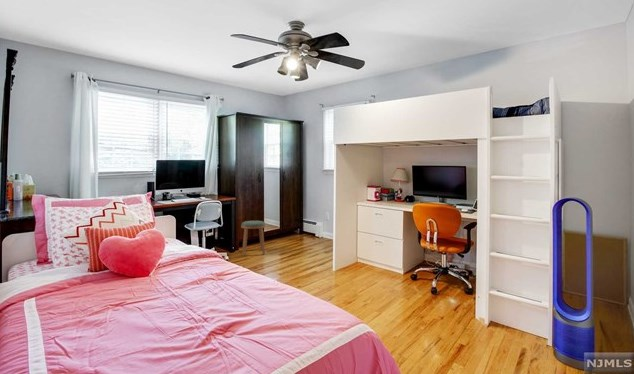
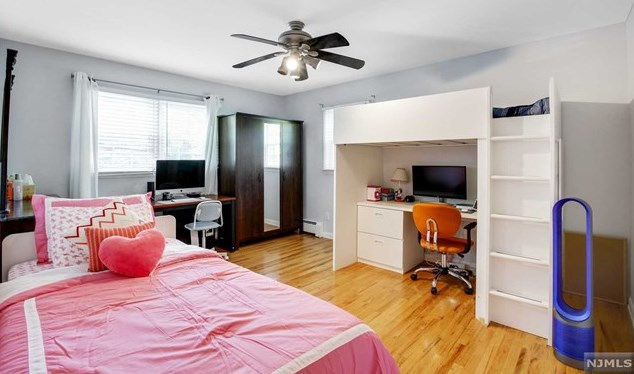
- stool [240,220,266,256]
